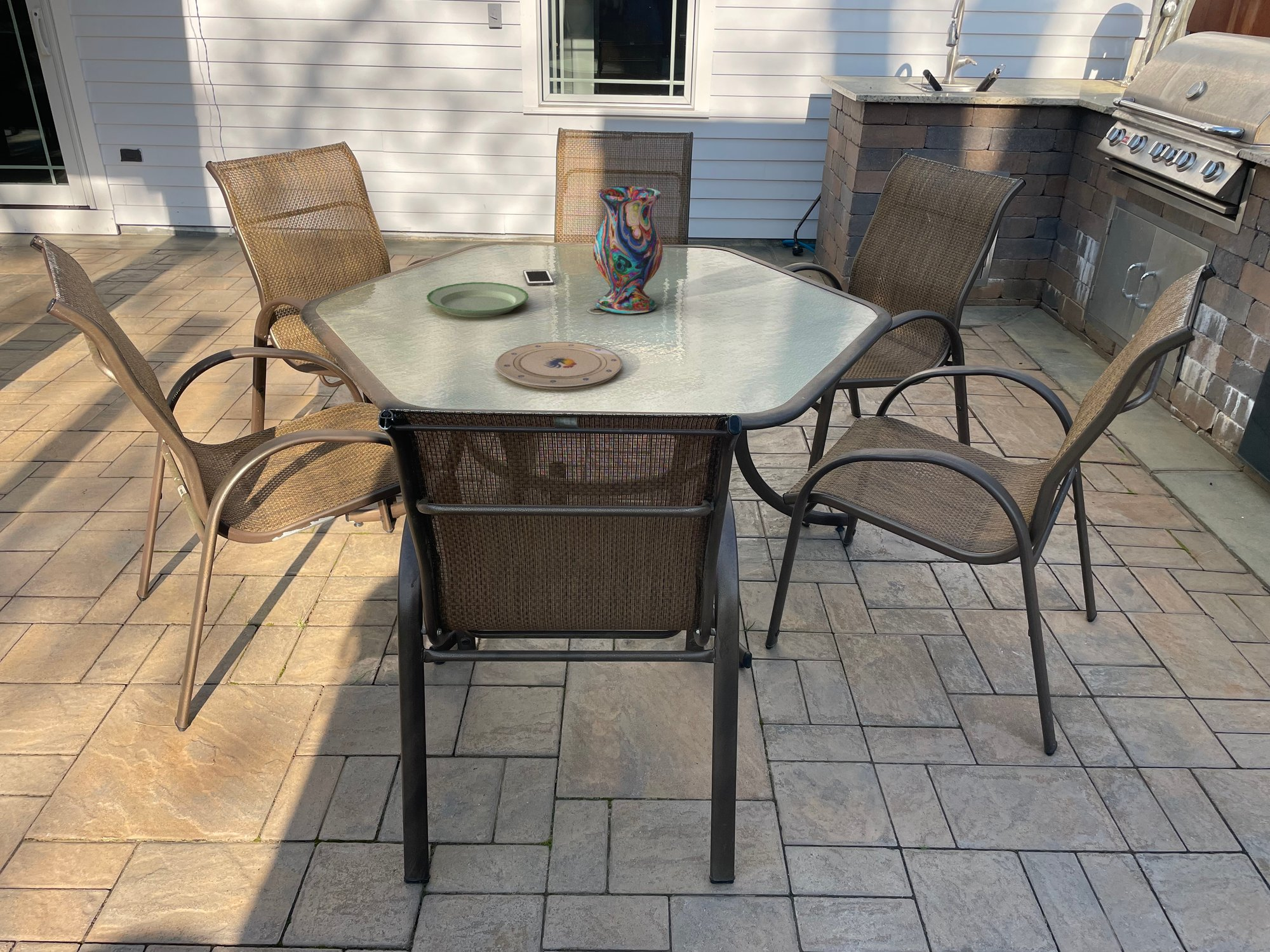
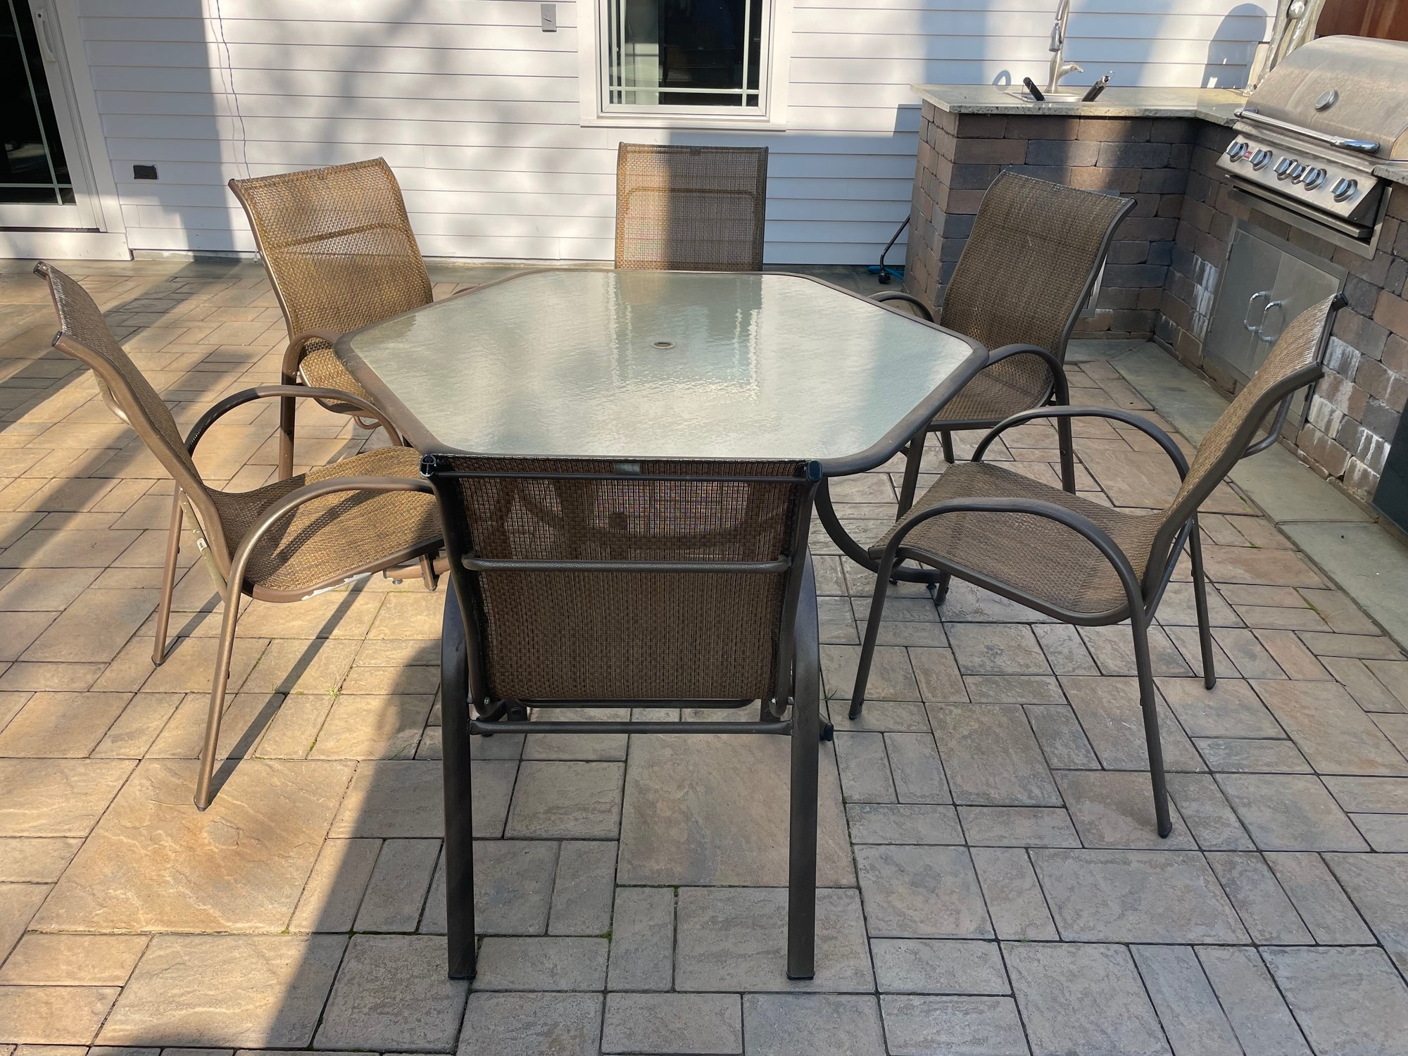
- cell phone [523,269,554,286]
- plate [426,282,530,318]
- vase [592,186,664,314]
- plate [495,341,623,390]
